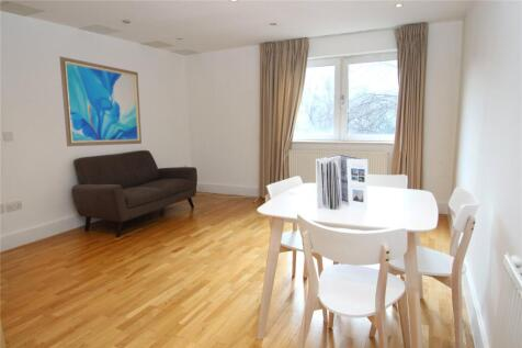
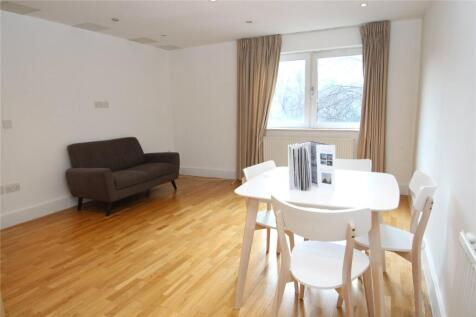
- wall art [58,55,143,147]
